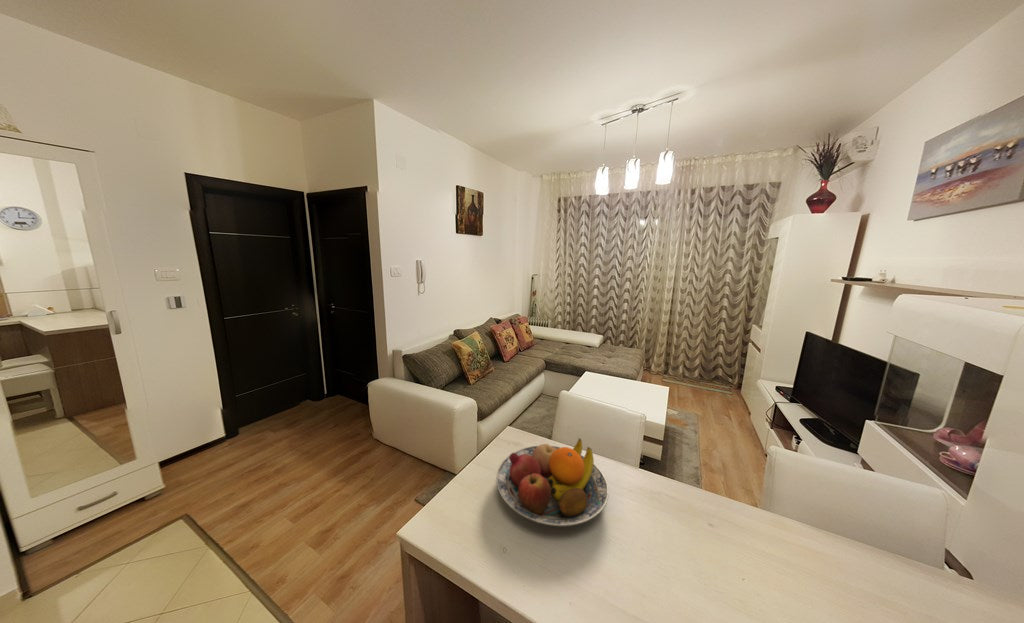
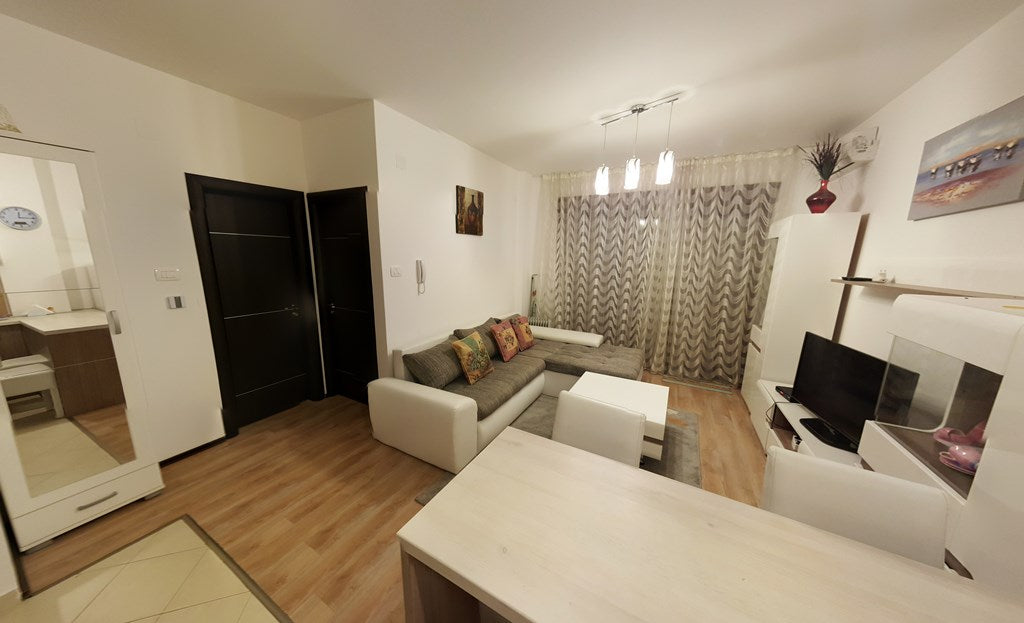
- fruit bowl [496,437,610,527]
